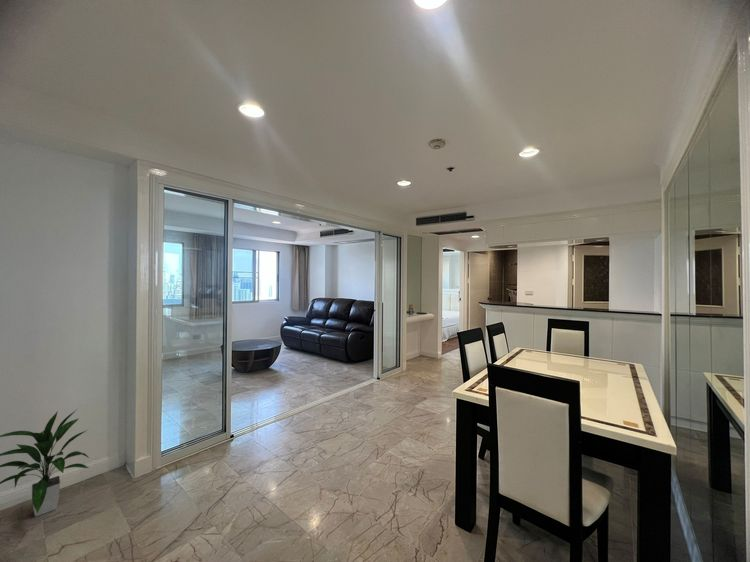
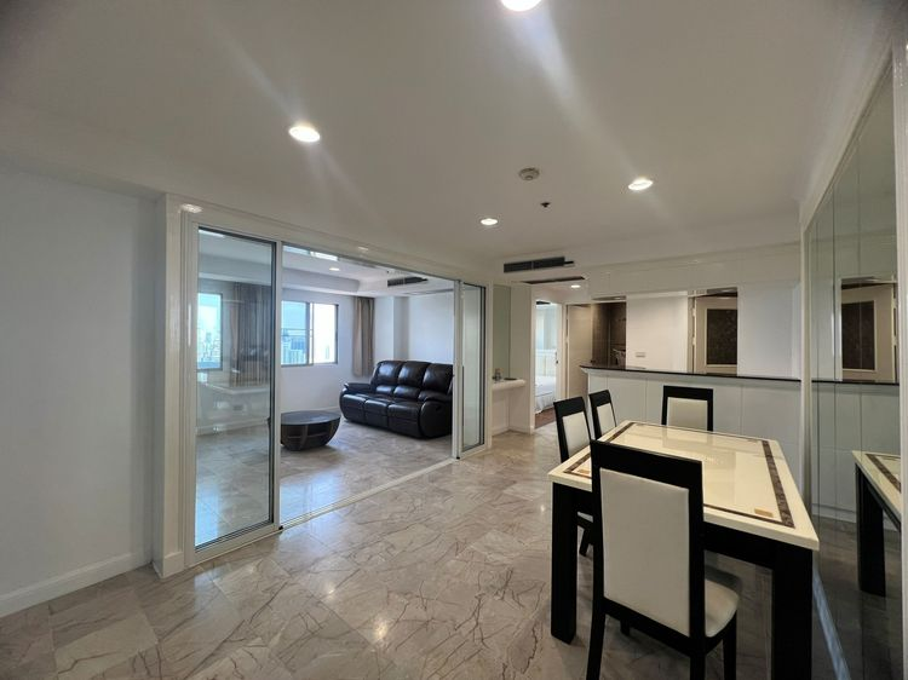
- indoor plant [0,409,91,518]
